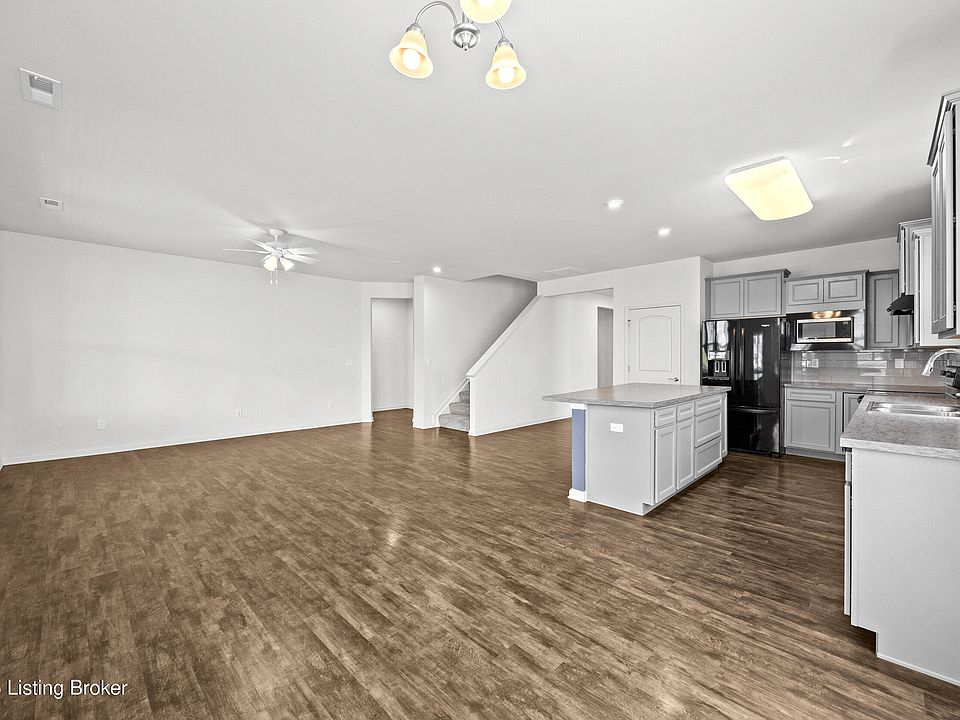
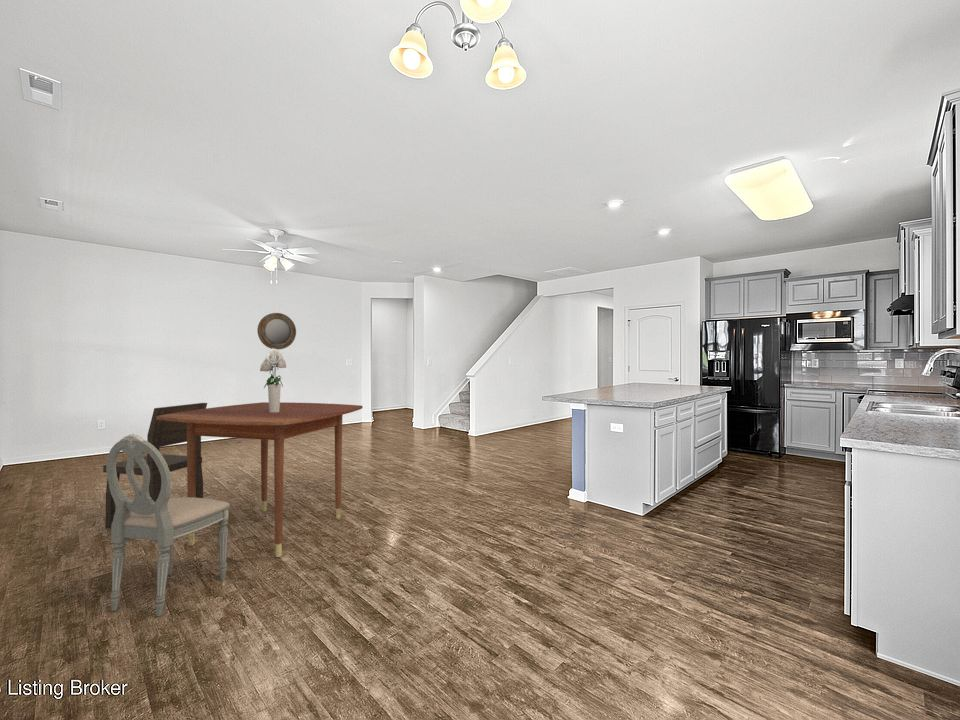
+ bouquet [259,348,287,412]
+ home mirror [256,312,297,350]
+ dining table [157,401,364,558]
+ dining chair [102,402,208,529]
+ dining chair [106,432,231,617]
